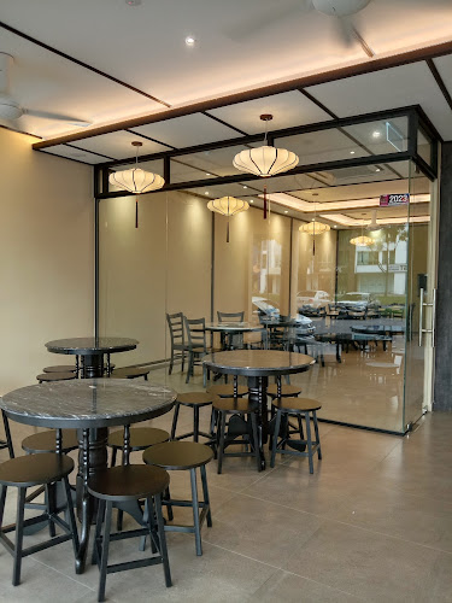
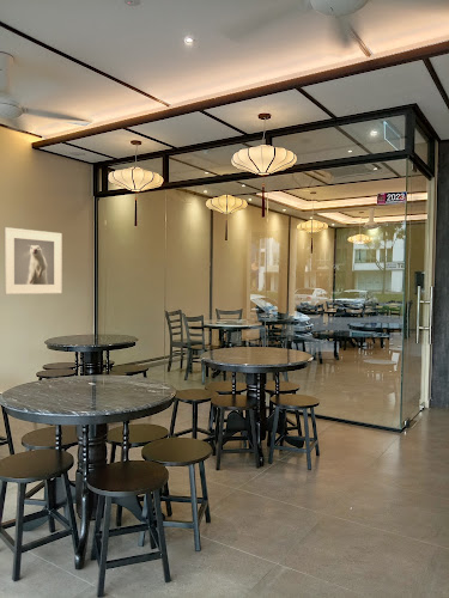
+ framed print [4,226,63,295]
